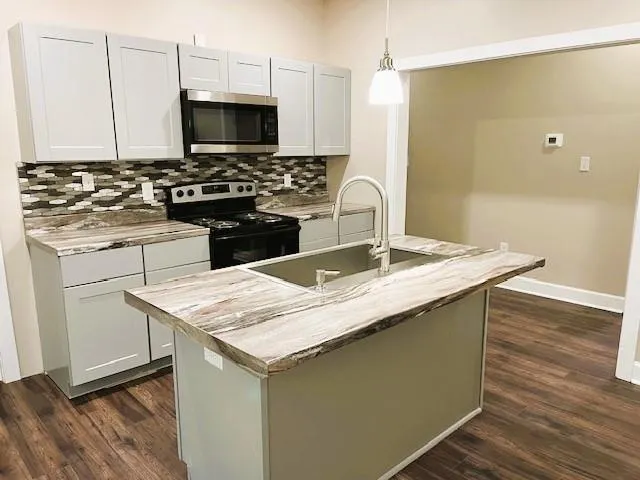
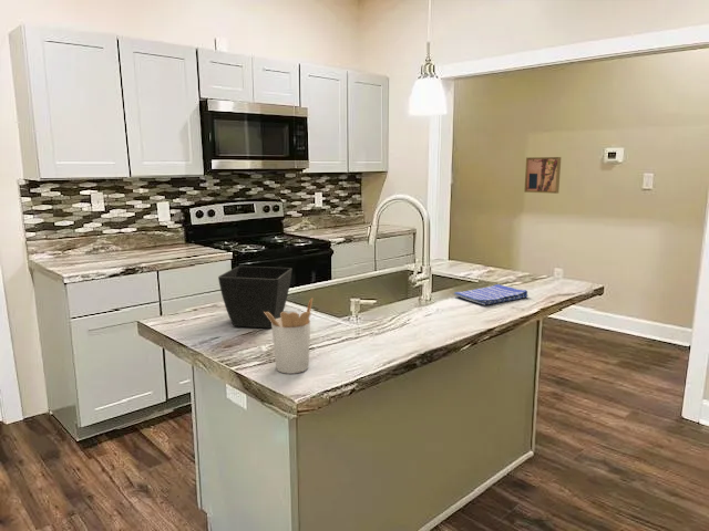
+ utensil holder [264,298,314,375]
+ flower pot [217,266,294,329]
+ wall art [523,156,562,195]
+ dish towel [453,283,528,306]
